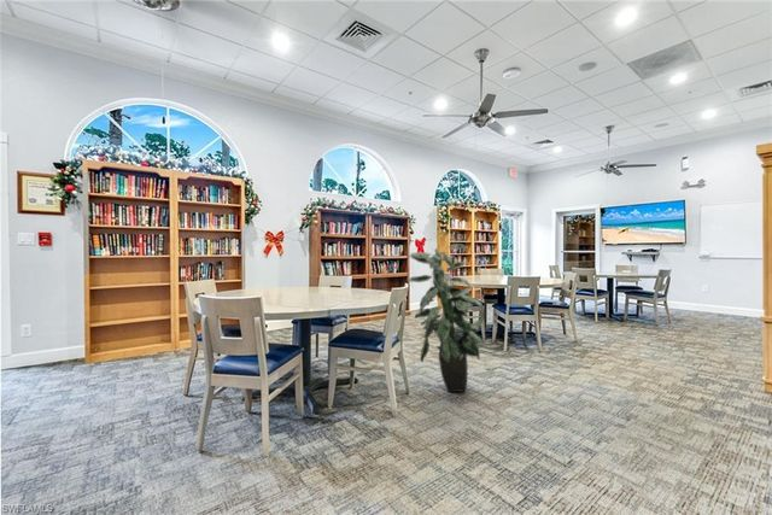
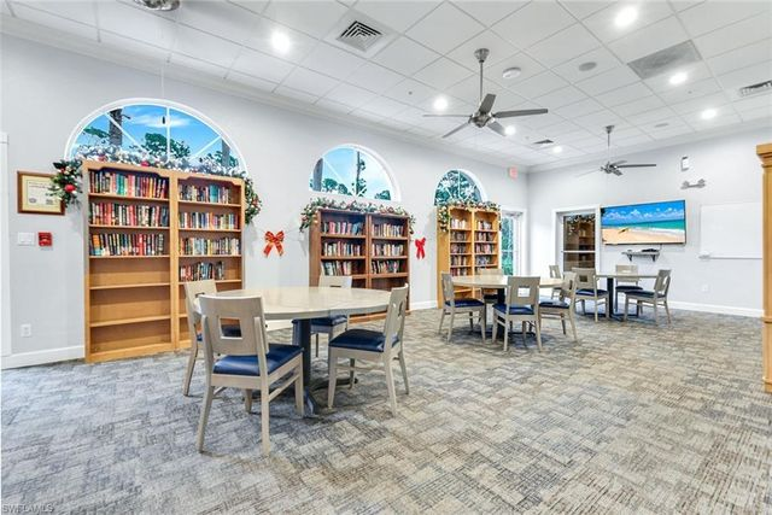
- indoor plant [407,244,485,393]
